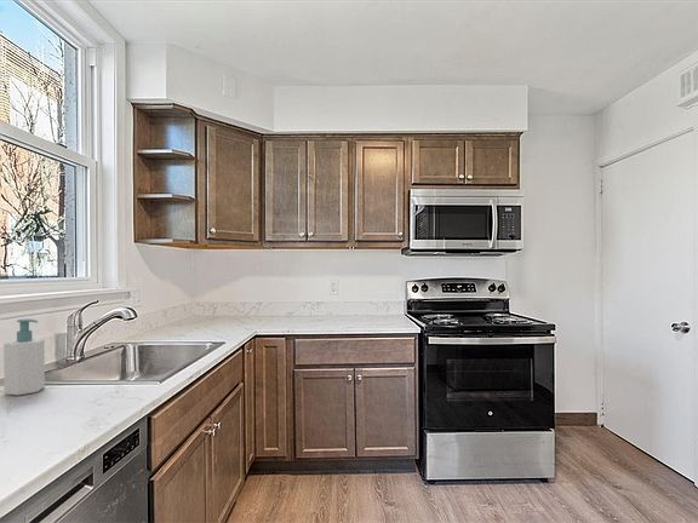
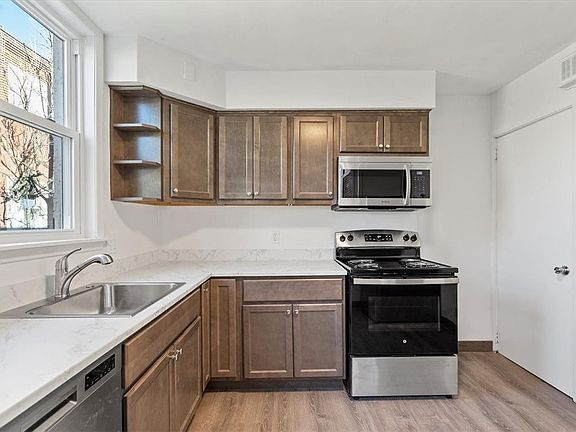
- soap bottle [2,318,46,397]
